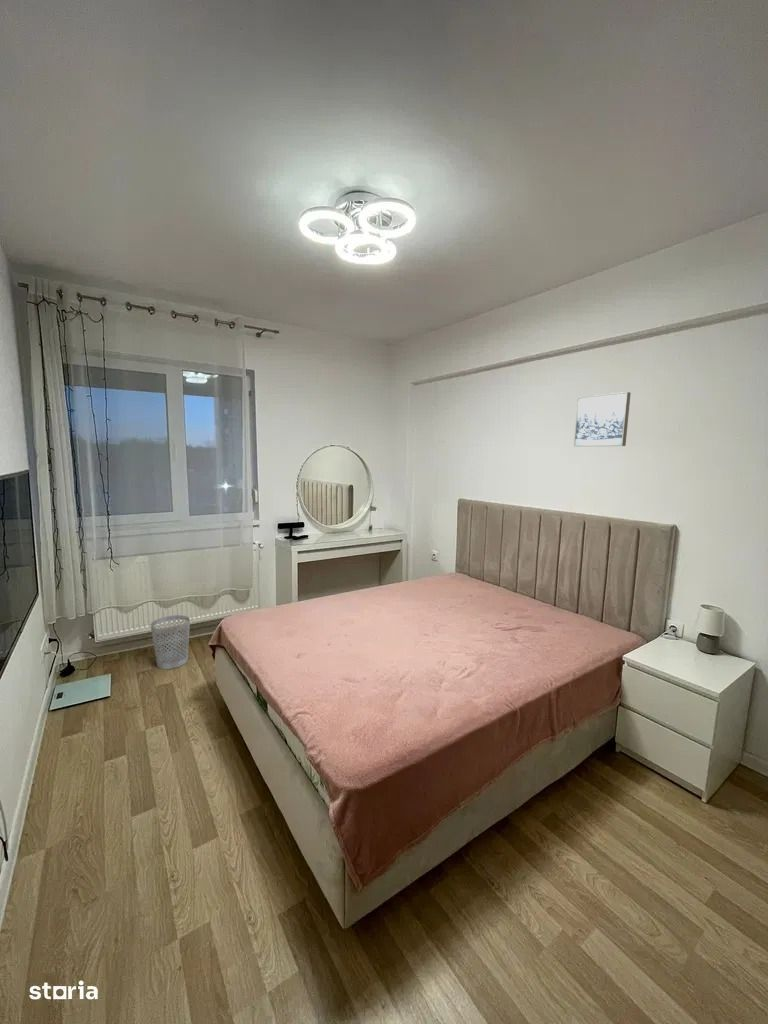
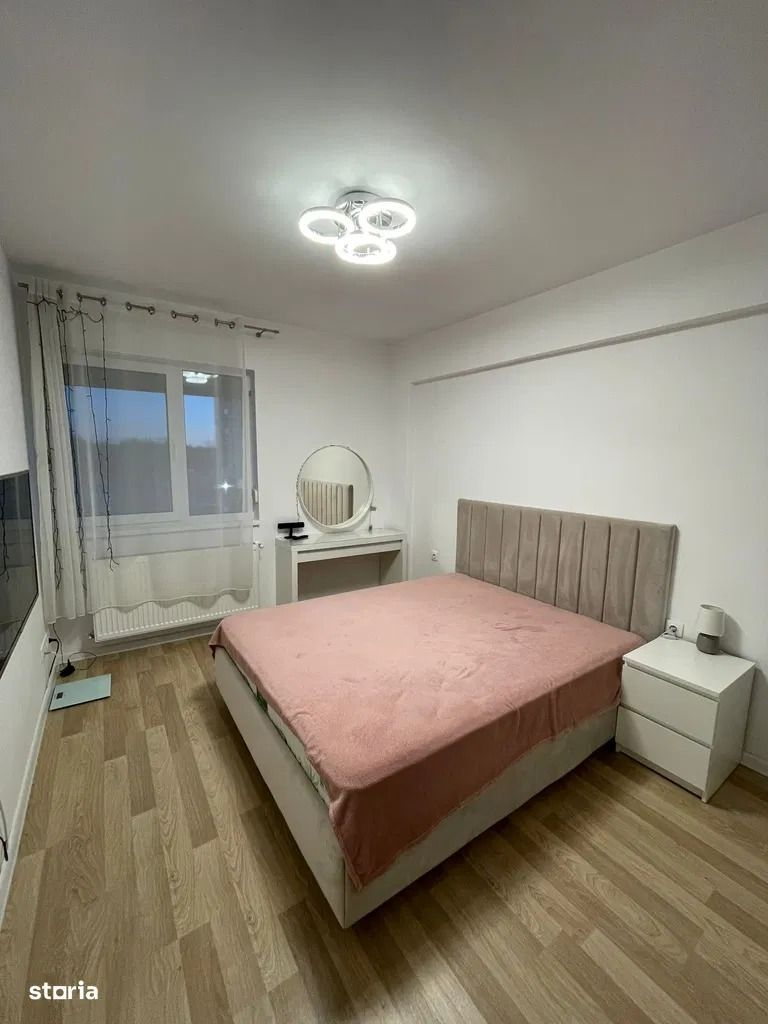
- wastebasket [150,614,191,670]
- wall art [573,391,632,448]
